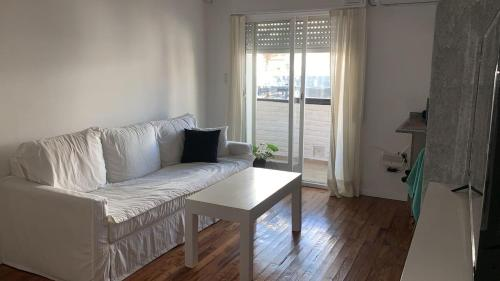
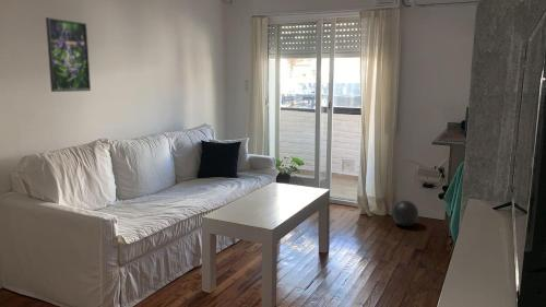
+ ball [391,200,419,227]
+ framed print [45,16,92,93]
